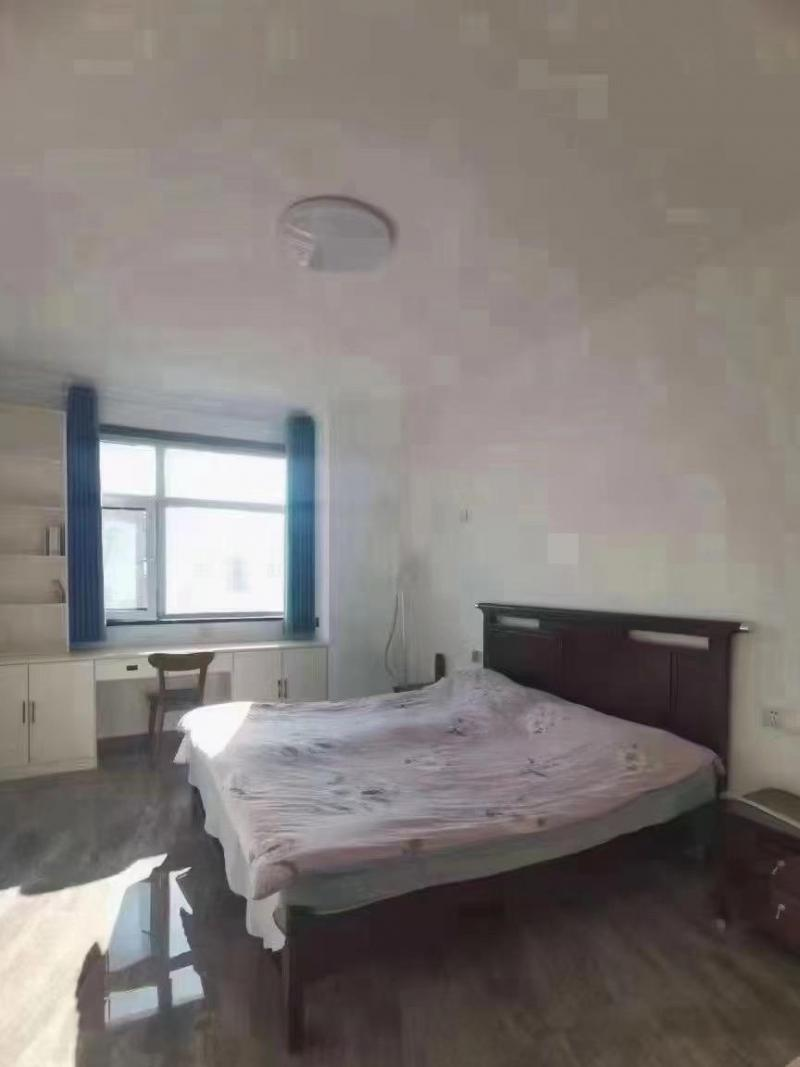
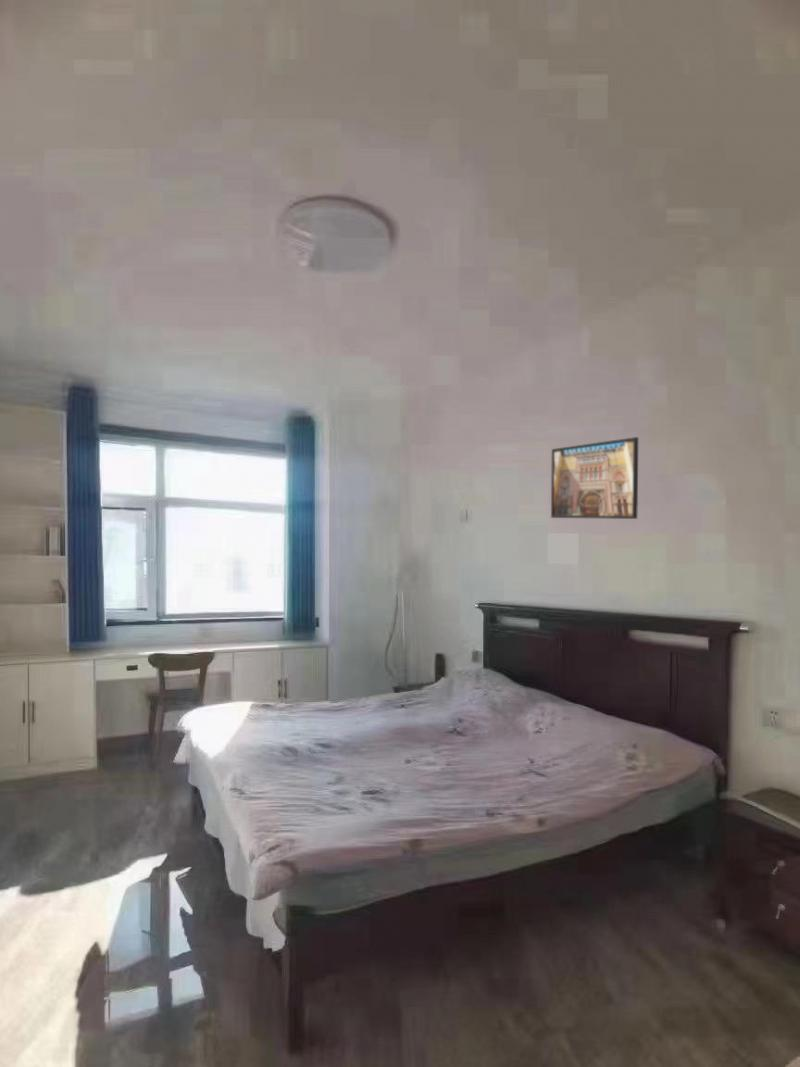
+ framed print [550,436,639,520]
